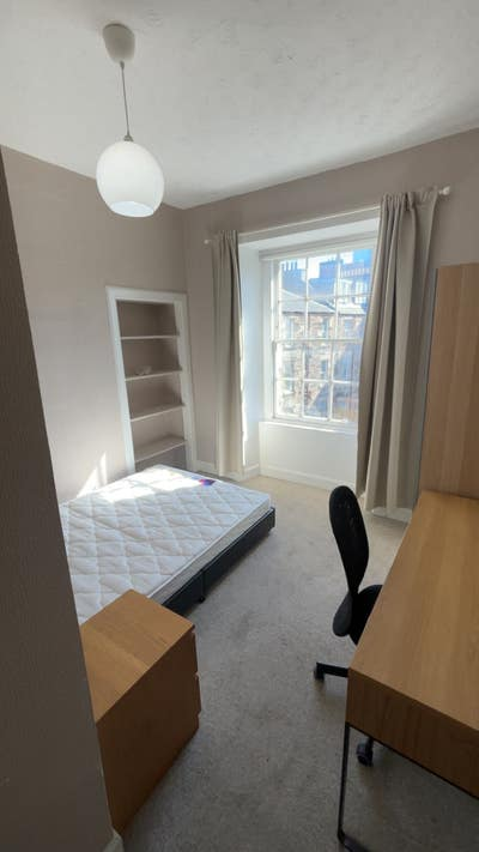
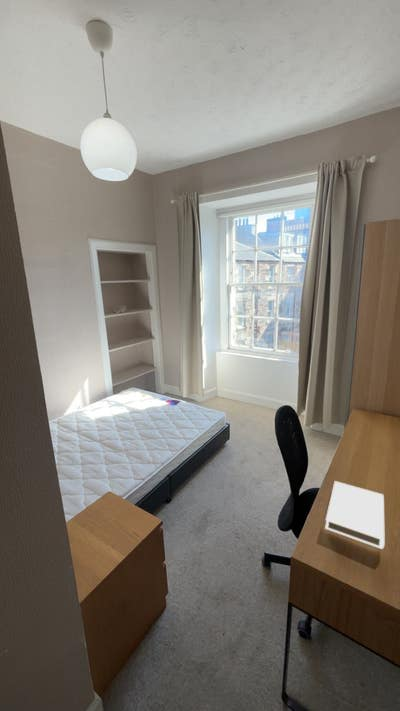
+ book [324,480,386,550]
